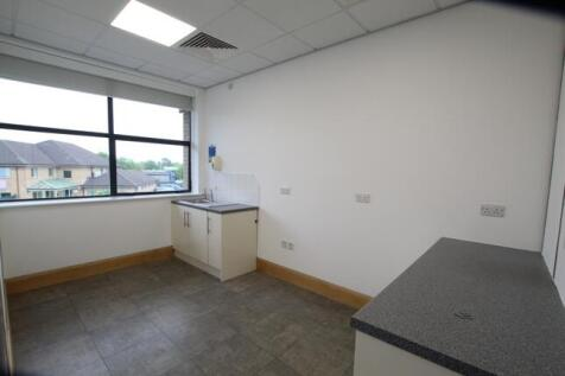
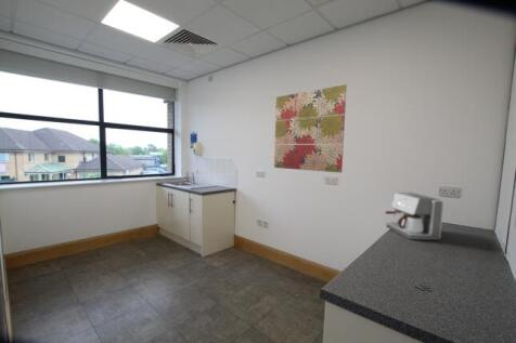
+ coffee maker [385,192,444,241]
+ wall art [273,83,348,174]
